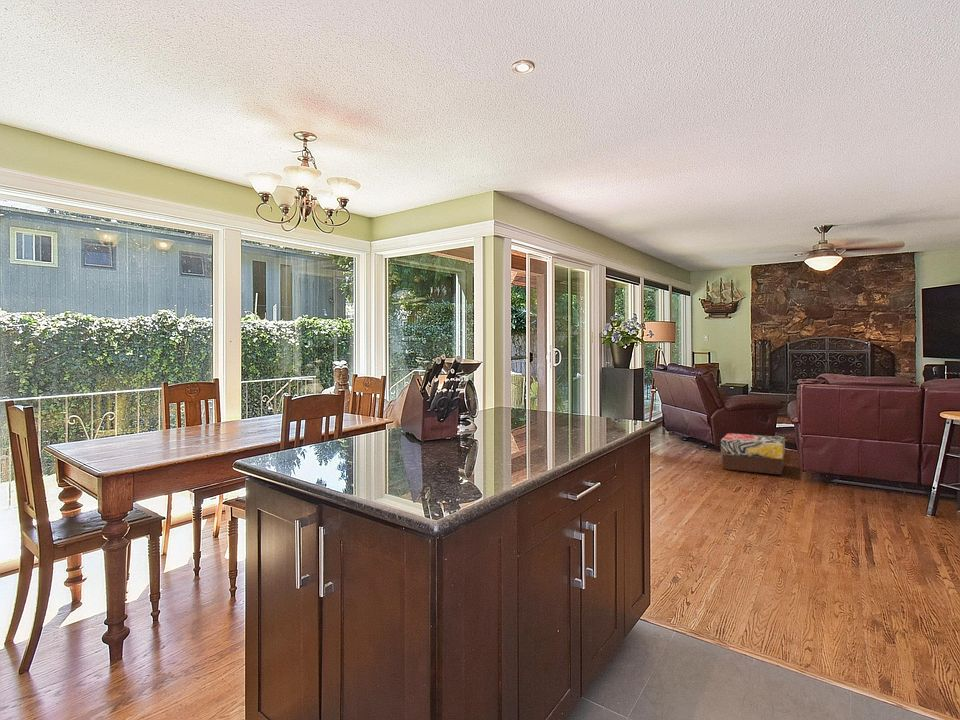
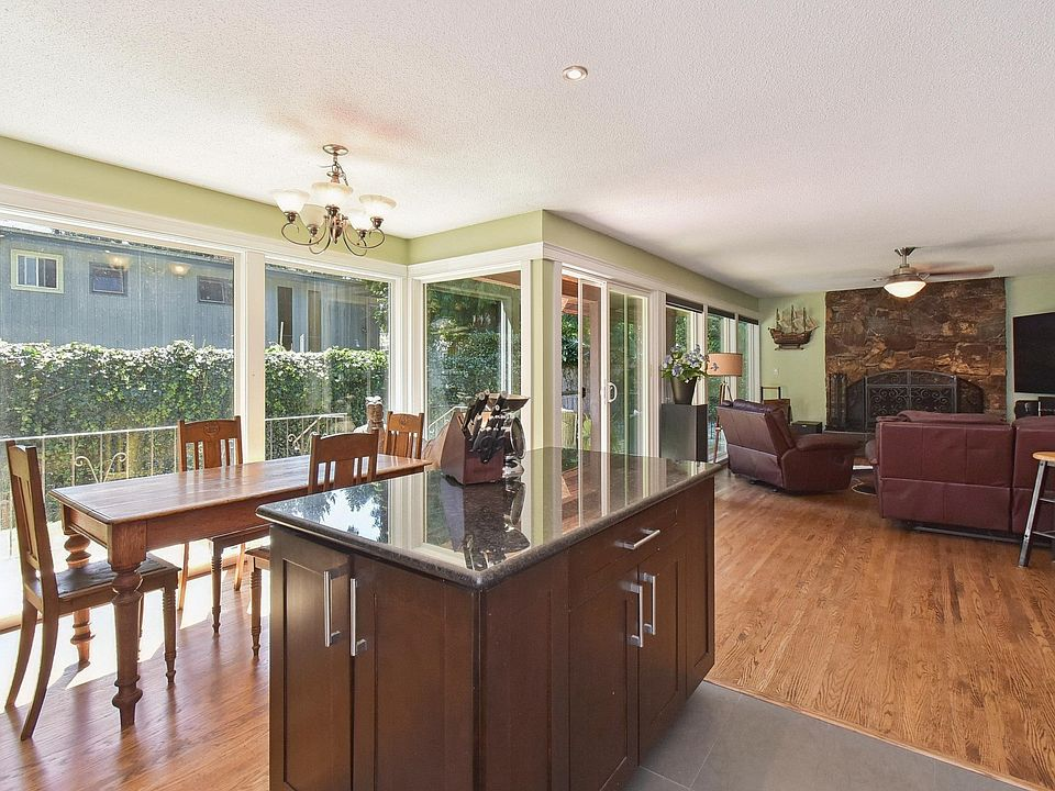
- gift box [720,432,786,476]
